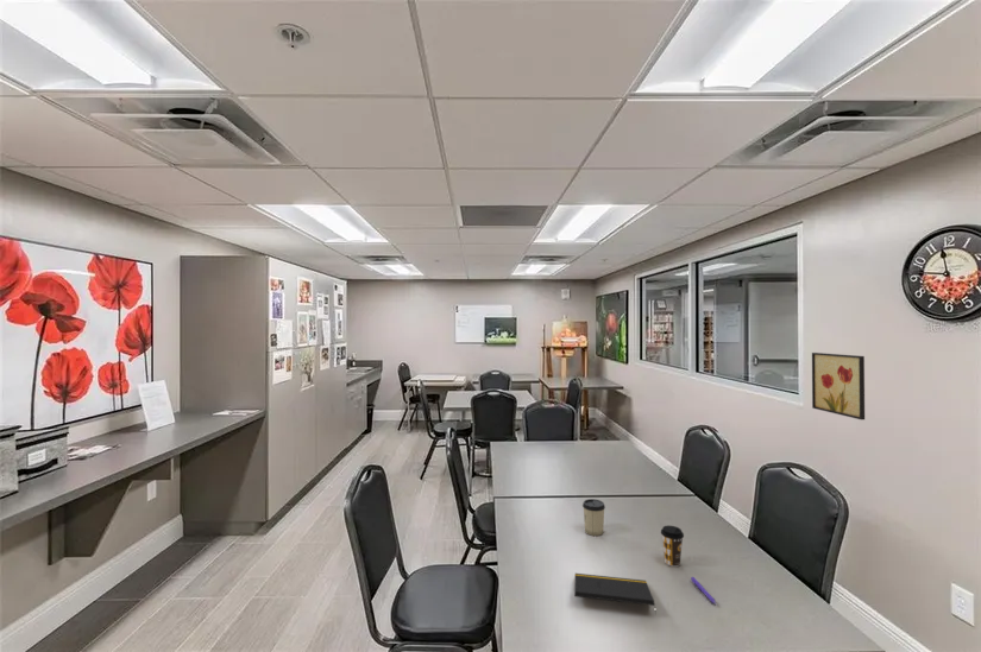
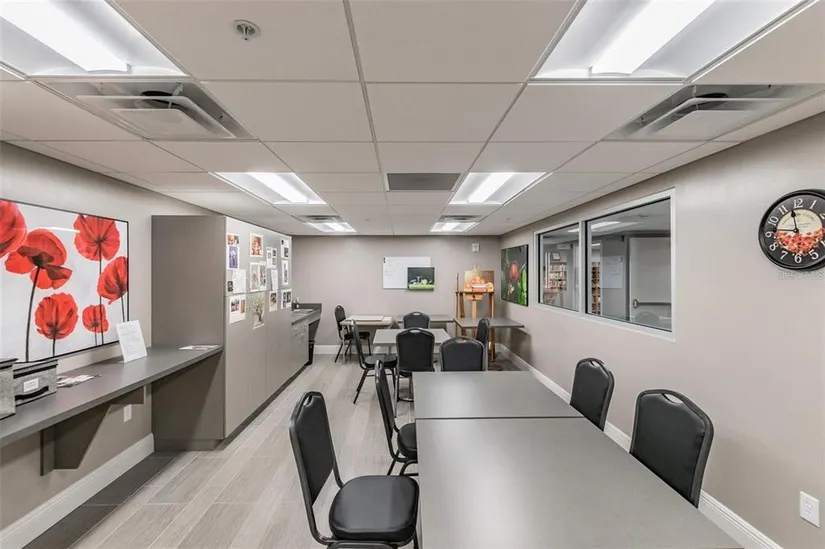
- wall art [811,352,866,420]
- coffee cup [660,525,685,568]
- cup [581,498,606,537]
- pen [690,576,717,606]
- notepad [573,572,658,616]
